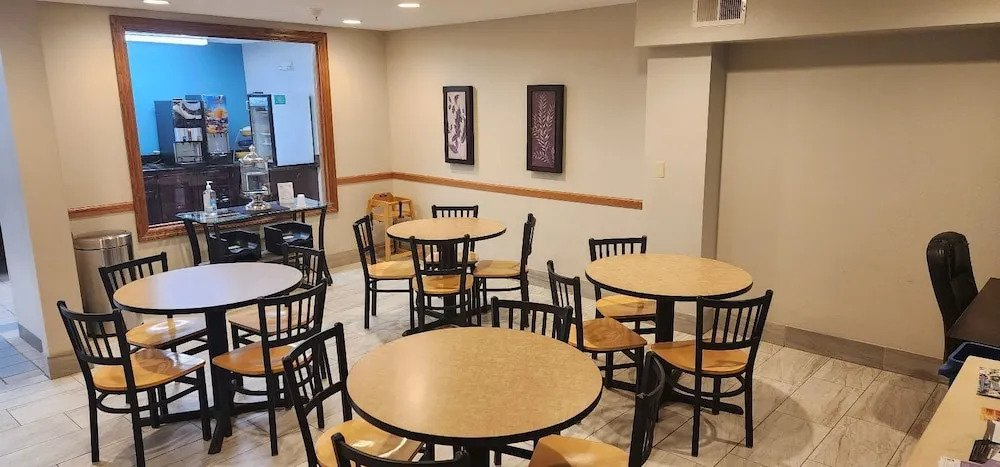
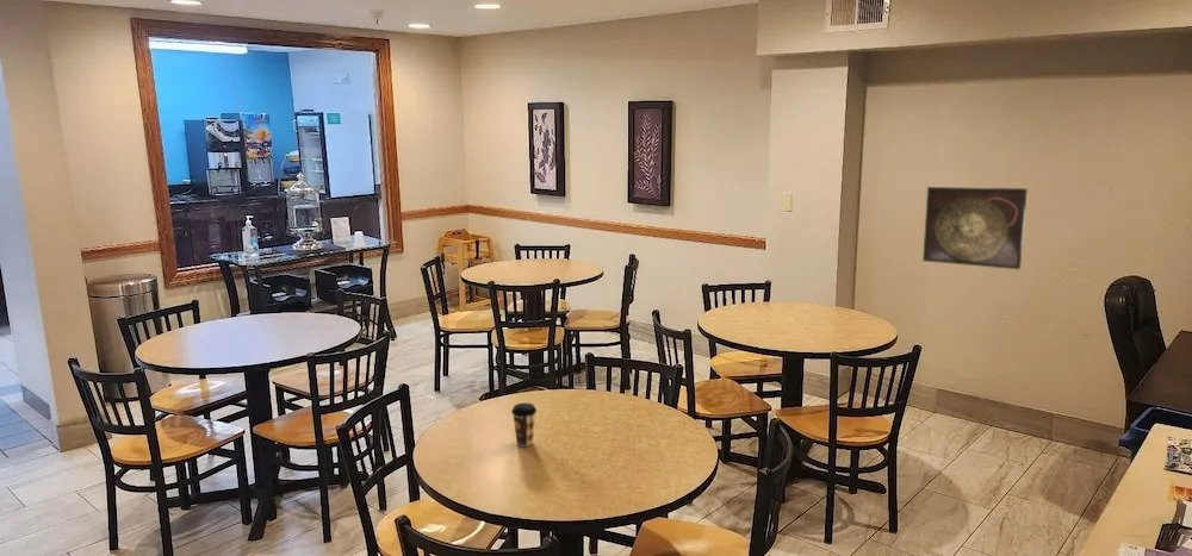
+ coffee cup [510,402,538,448]
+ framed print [921,186,1029,270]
